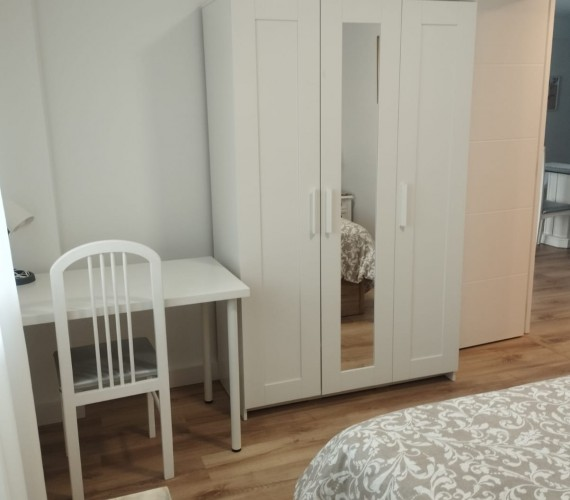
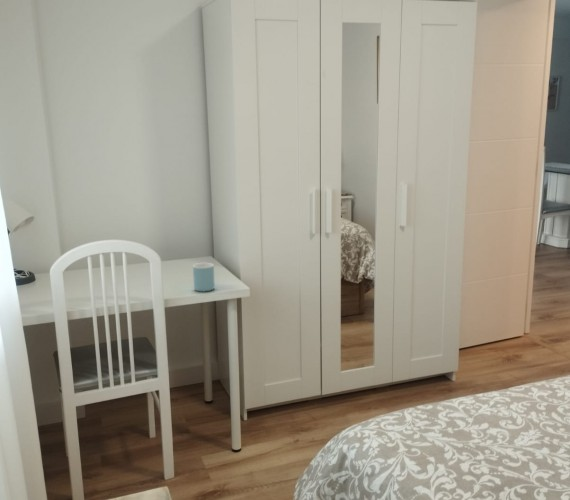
+ mug [192,262,216,293]
